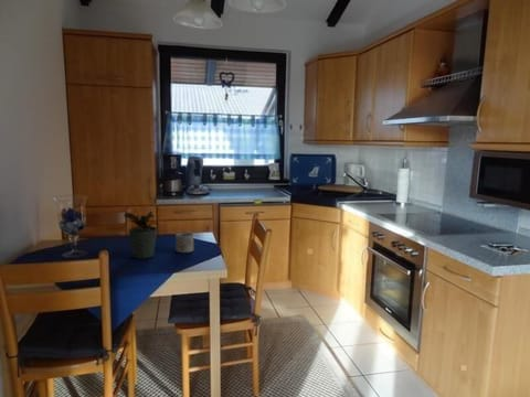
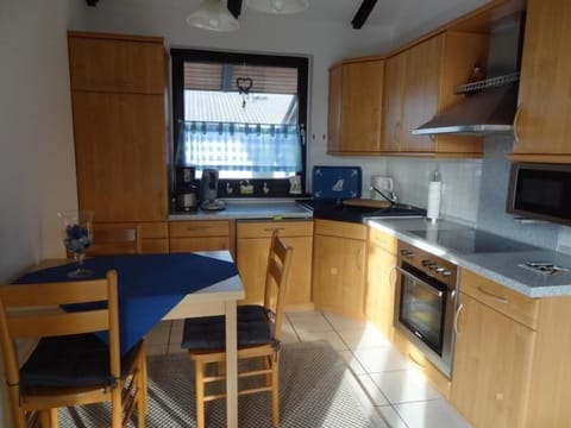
- potted plant [123,206,160,259]
- mug [174,230,194,254]
